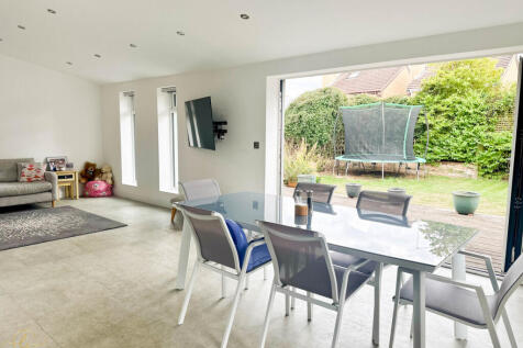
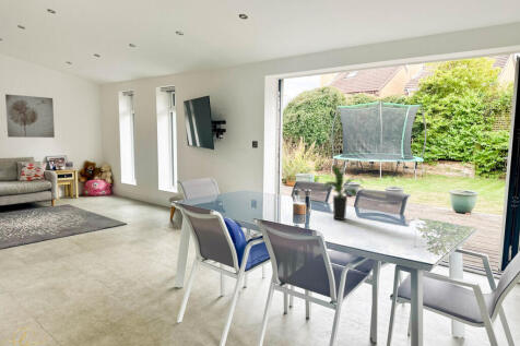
+ wall art [4,93,56,139]
+ potted plant [317,165,365,222]
